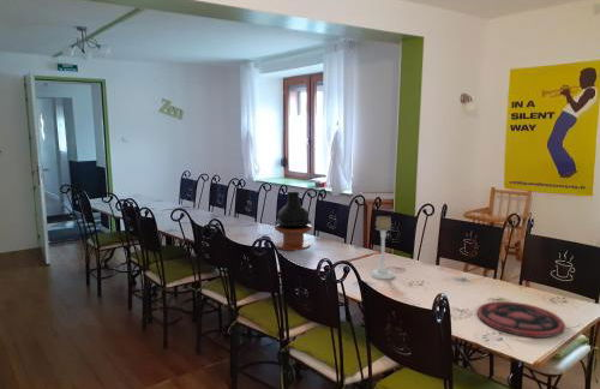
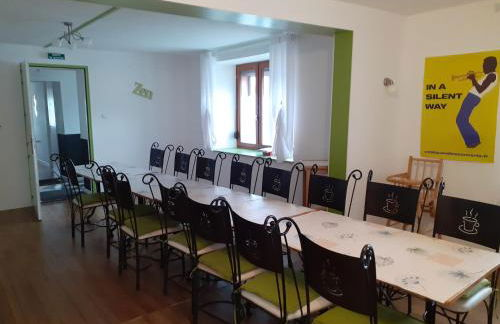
- vase [274,191,313,252]
- plate [476,300,565,339]
- candle holder [368,215,396,280]
